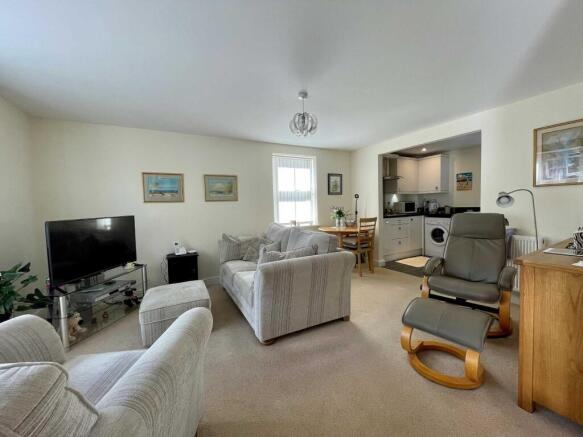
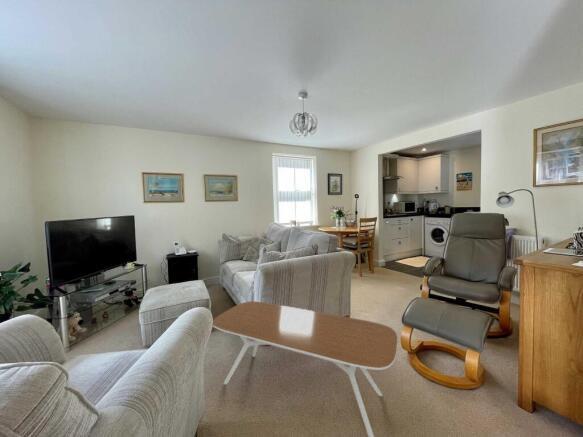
+ coffee table [212,300,398,437]
